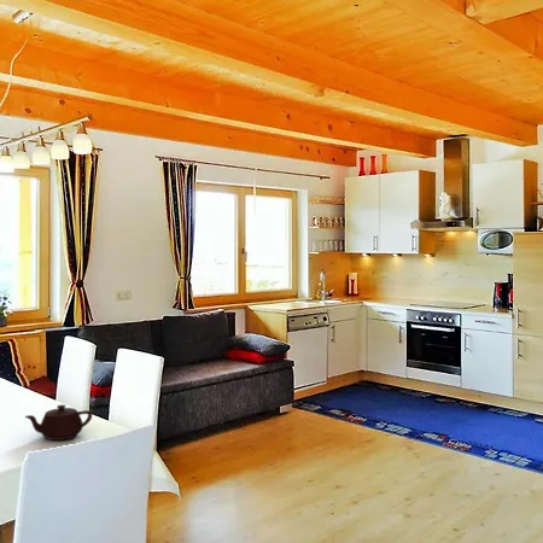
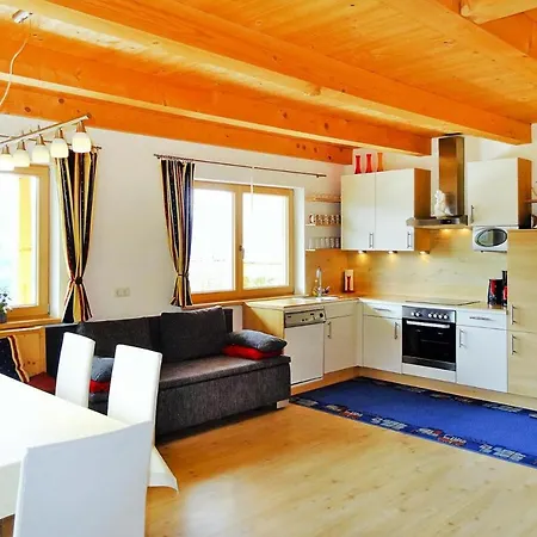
- teapot [24,404,93,442]
